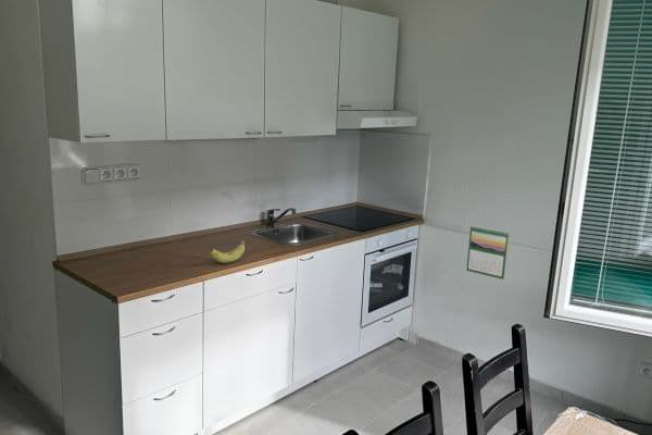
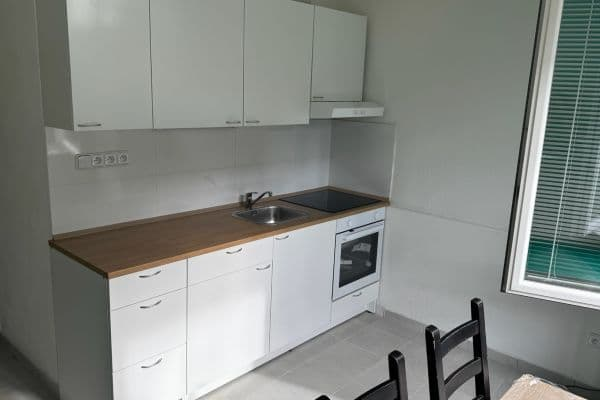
- fruit [210,233,248,264]
- calendar [465,224,510,281]
